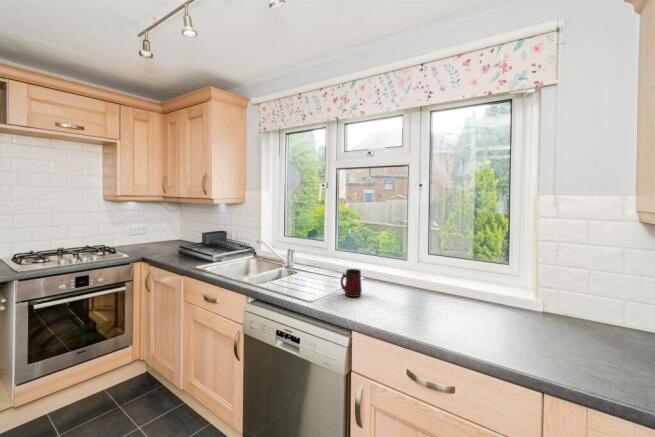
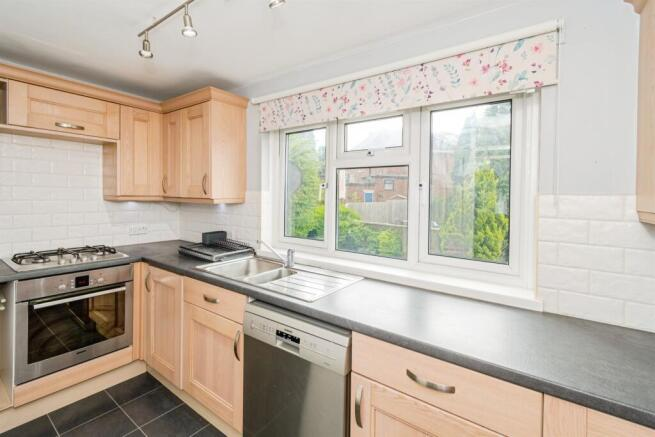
- mug [339,268,363,298]
